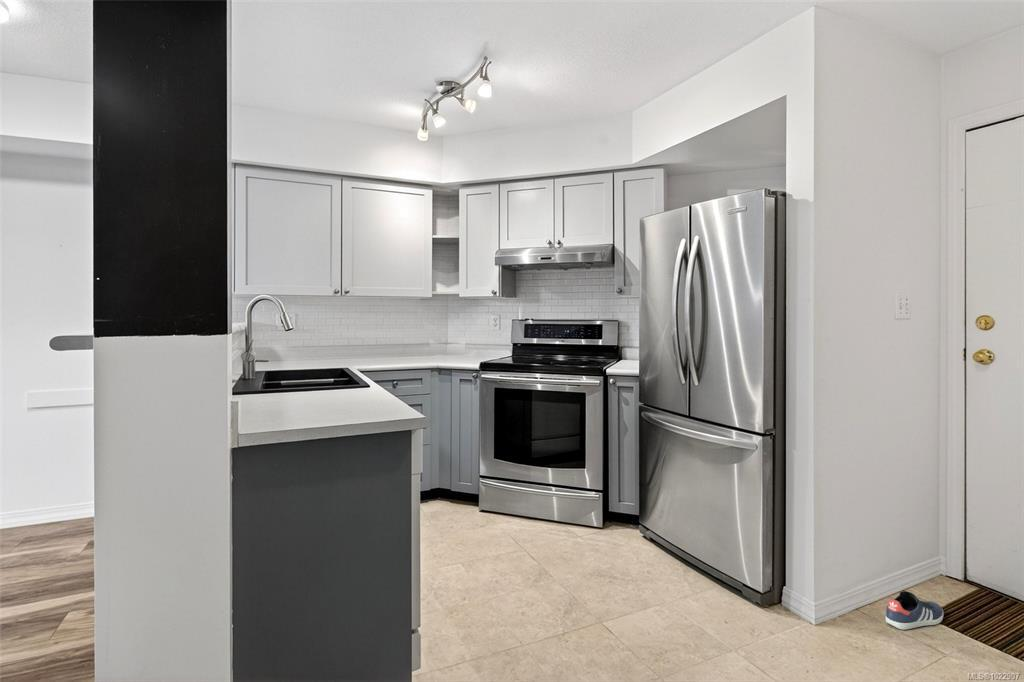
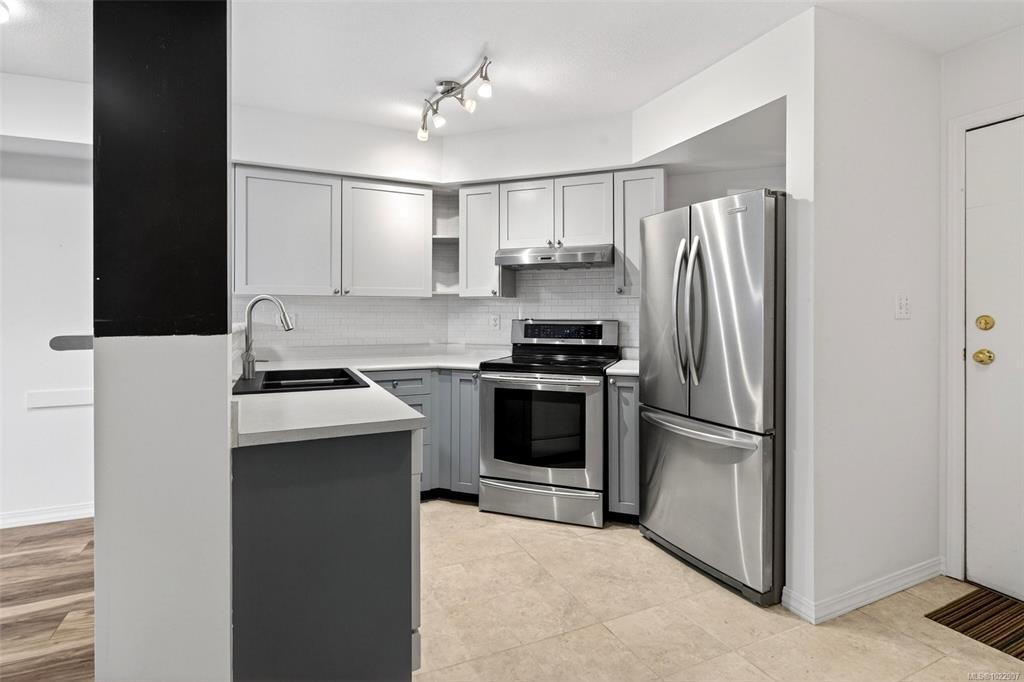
- sneaker [884,590,944,631]
